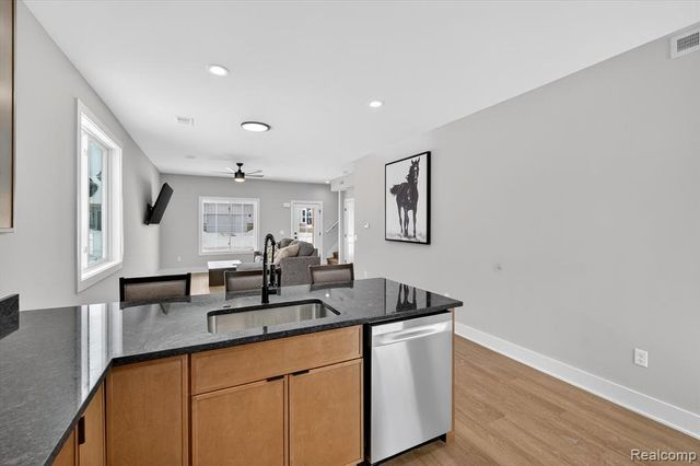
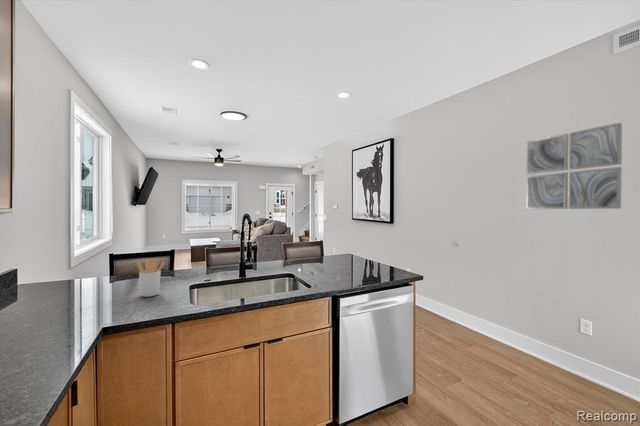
+ wall art [525,122,623,210]
+ utensil holder [135,257,166,298]
